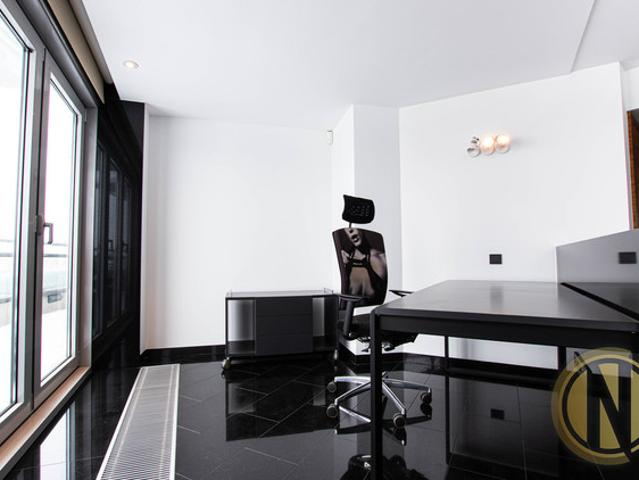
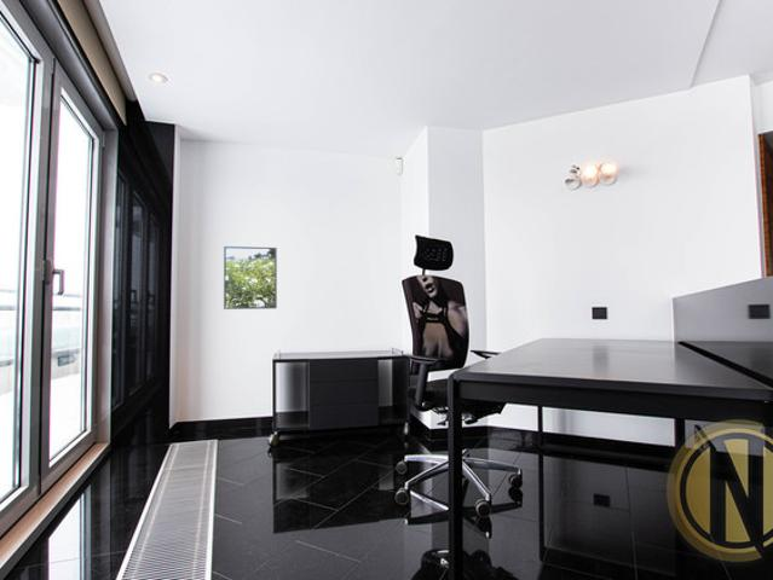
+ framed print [223,245,278,311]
